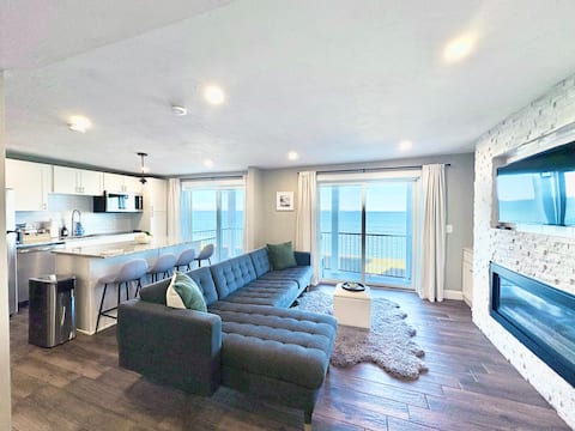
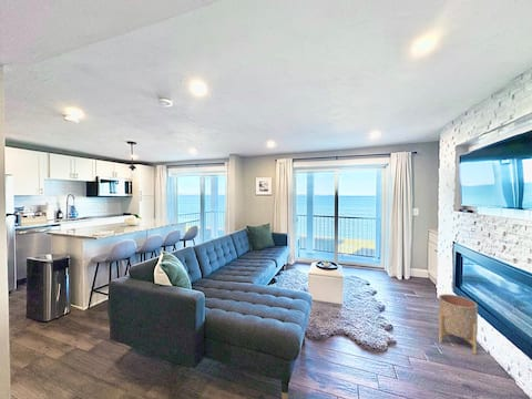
+ planter [438,294,479,356]
